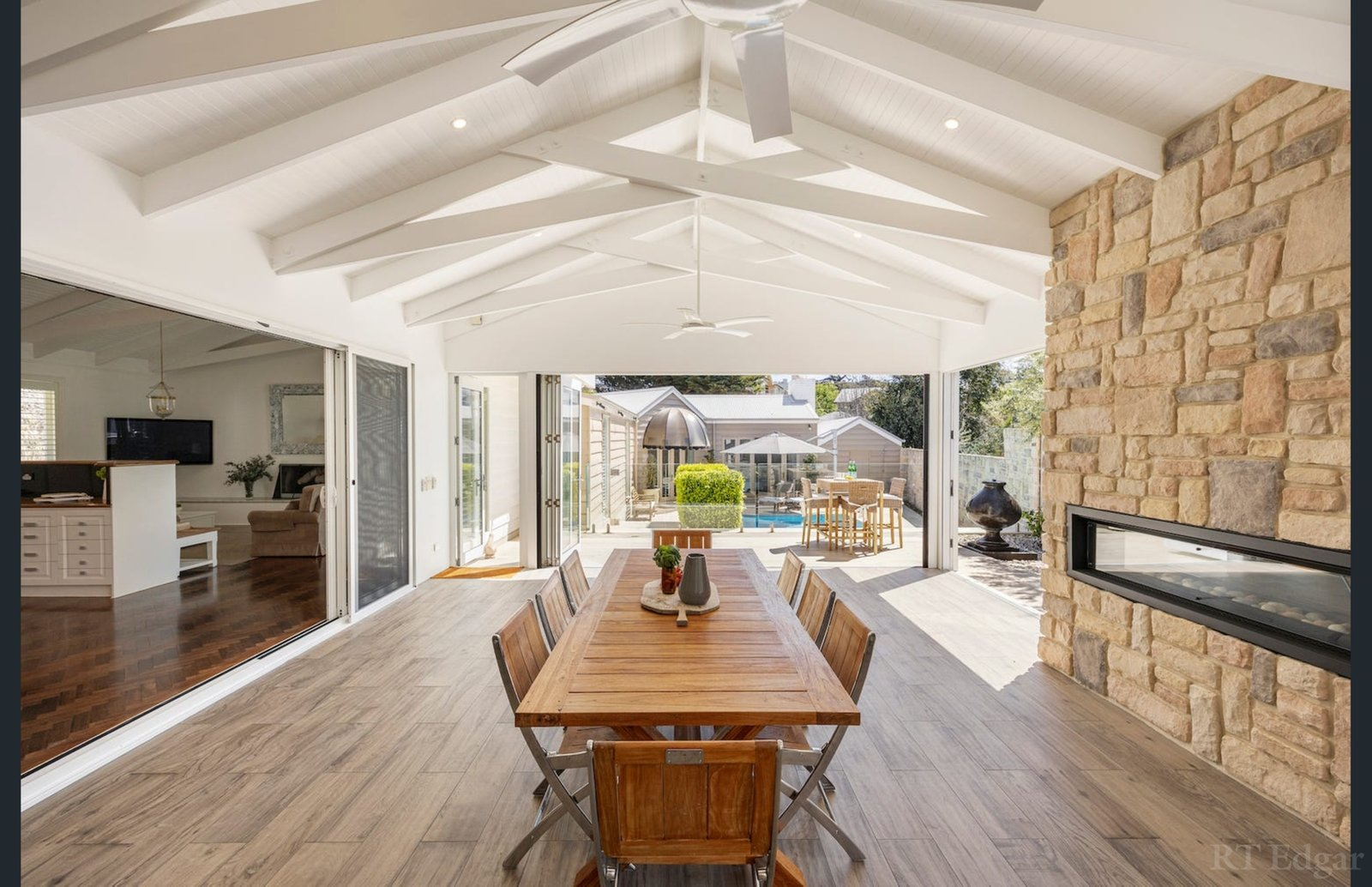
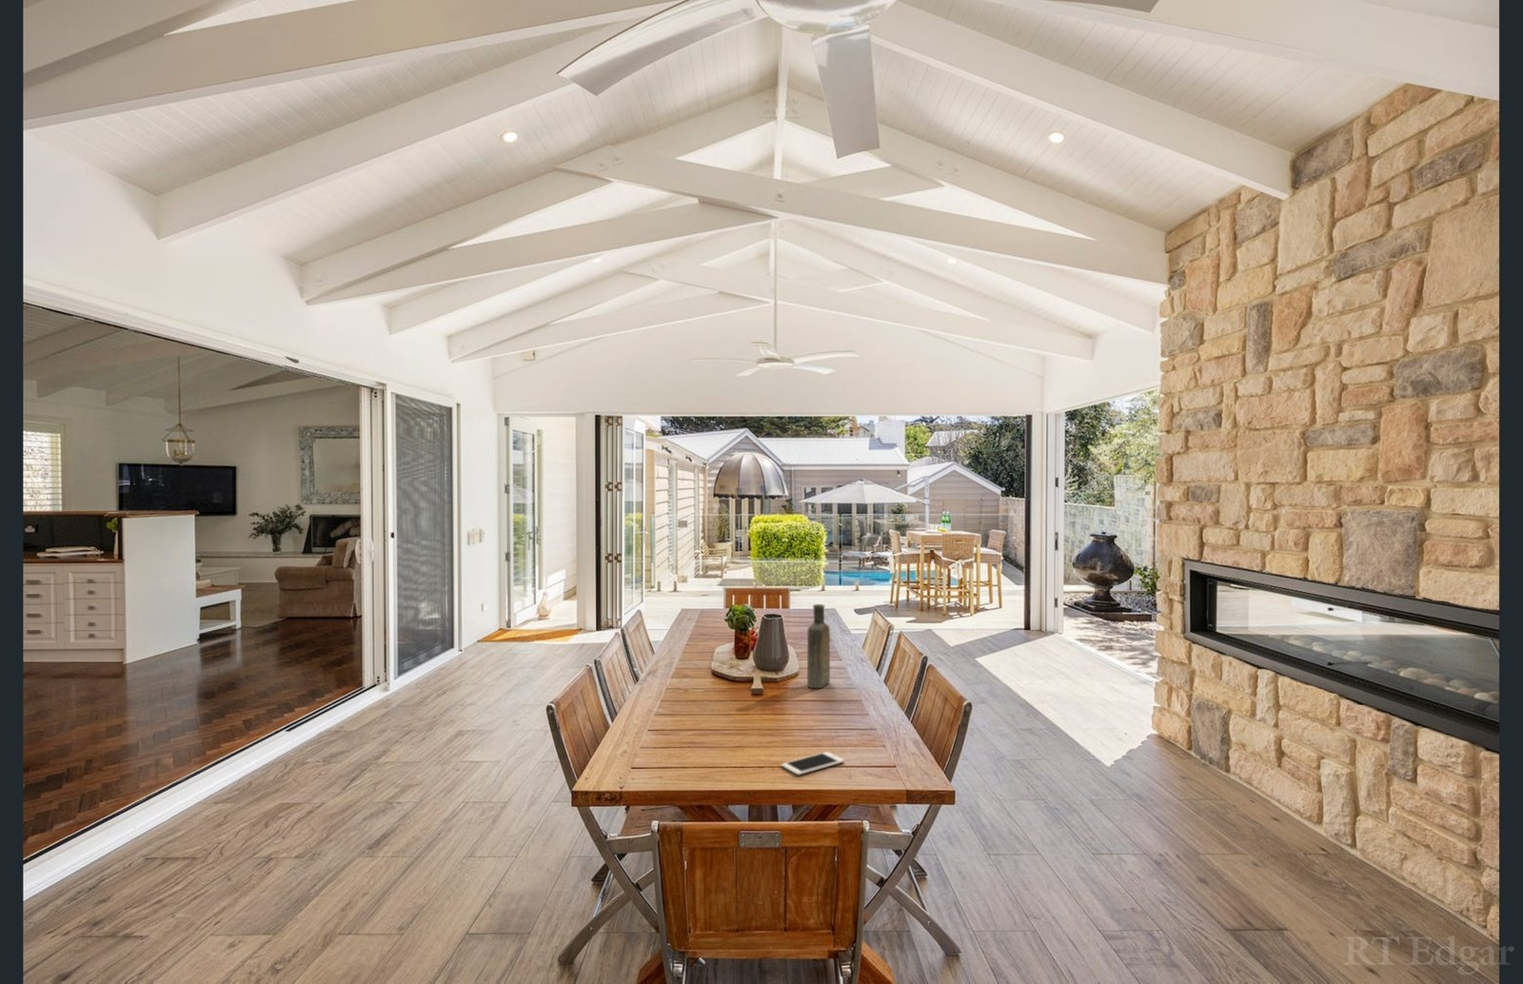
+ bottle [806,603,831,689]
+ cell phone [780,751,845,775]
